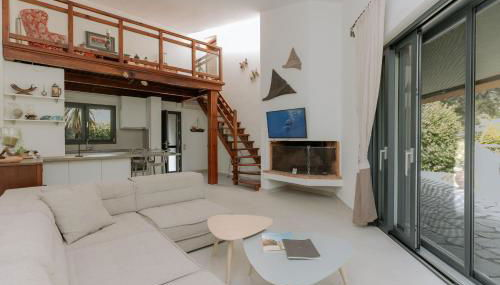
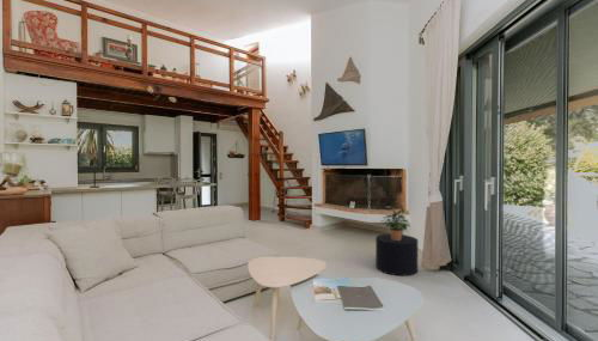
+ potted plant [379,207,411,240]
+ stool [374,233,419,276]
